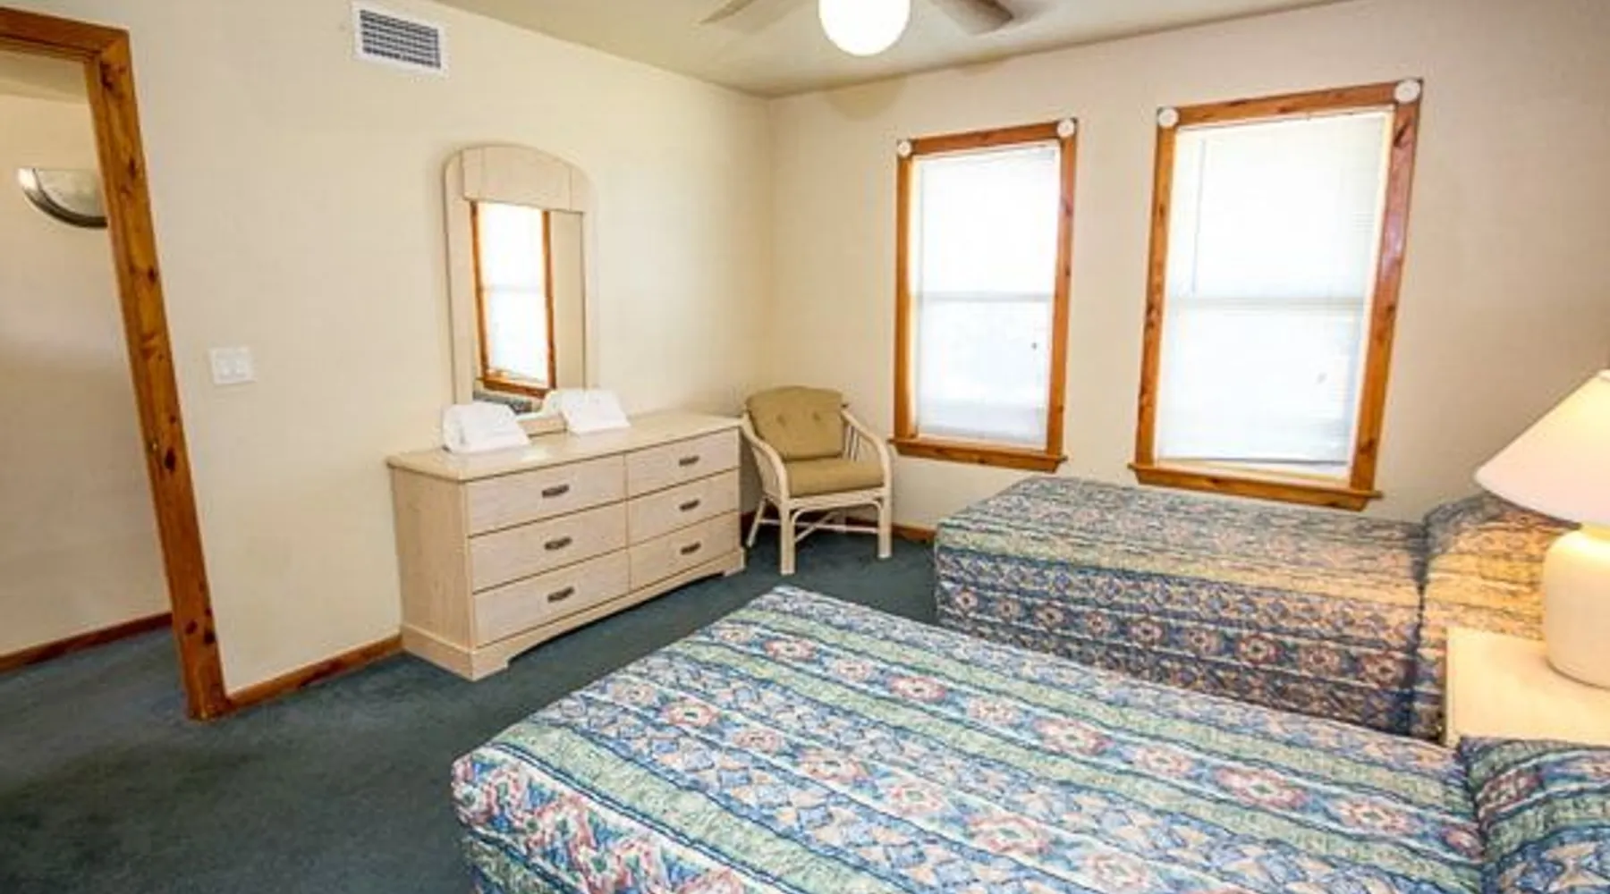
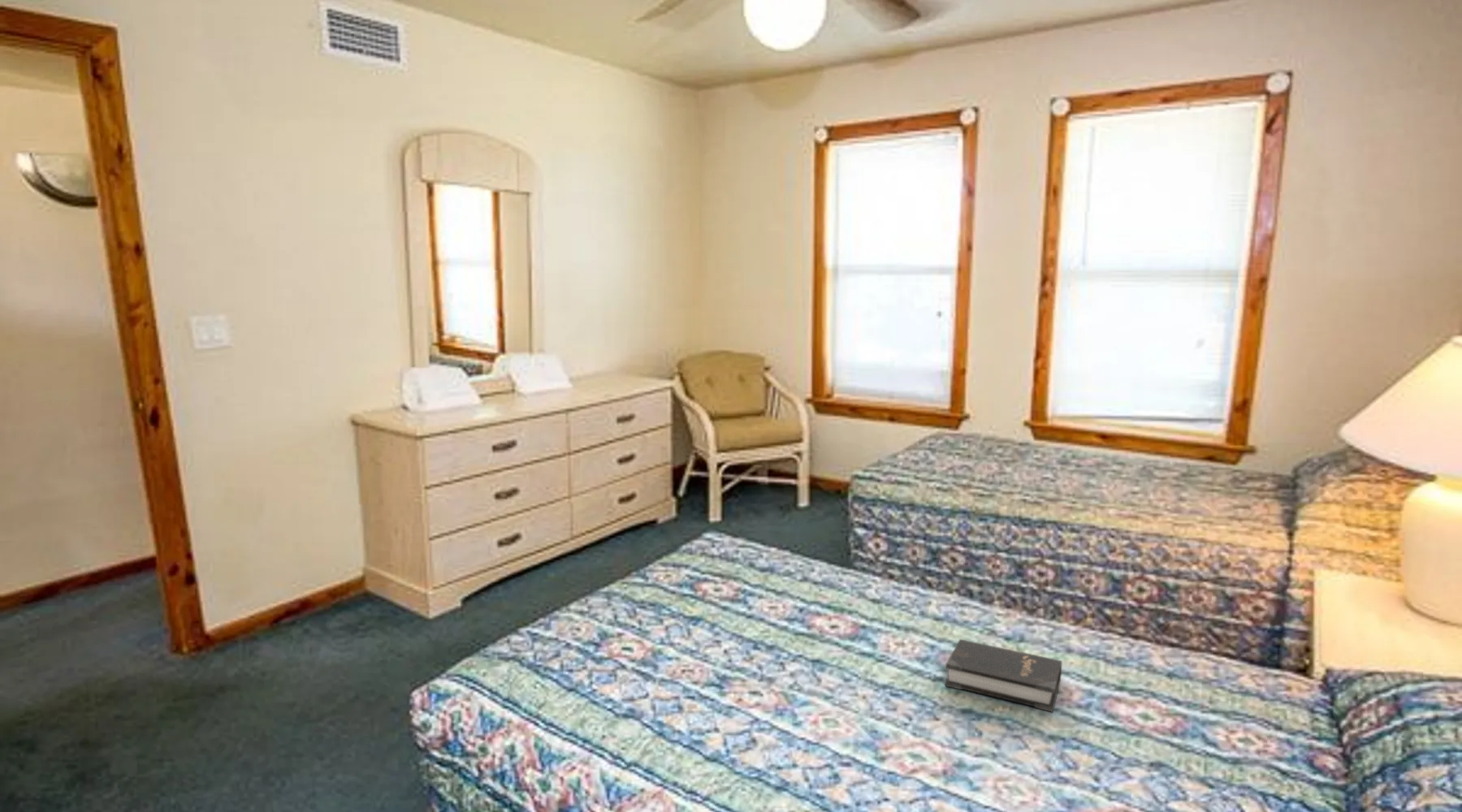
+ hardback book [944,638,1063,713]
